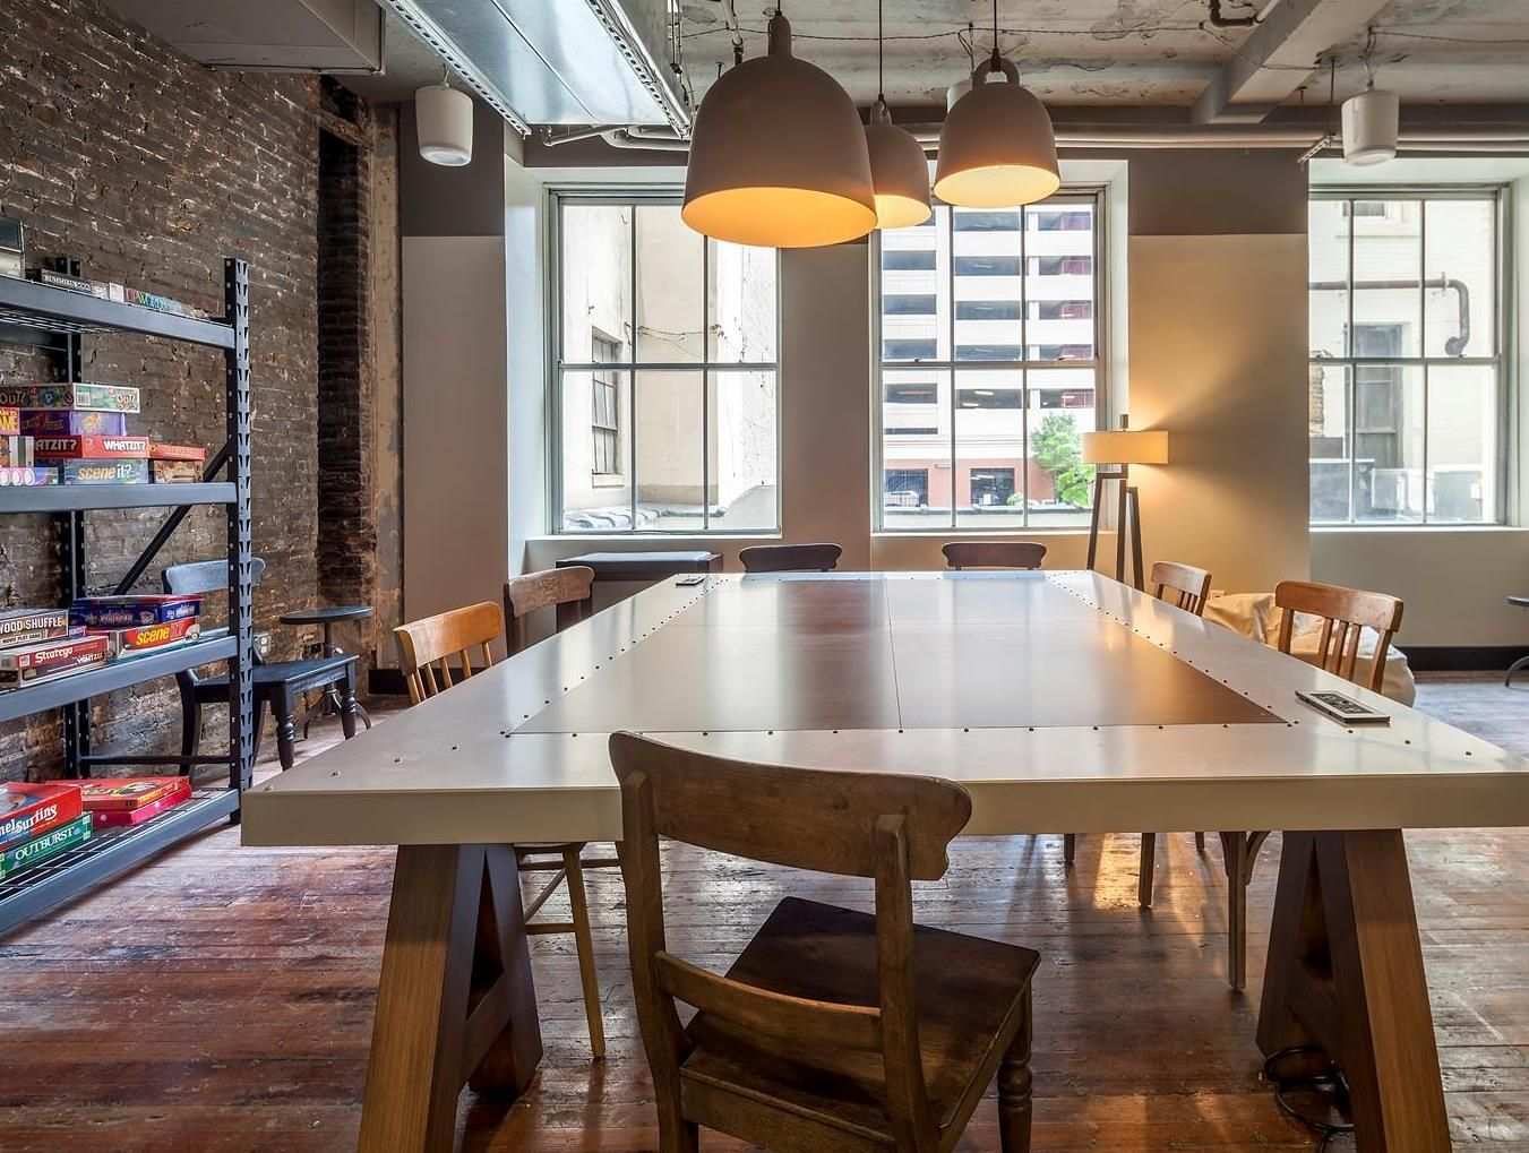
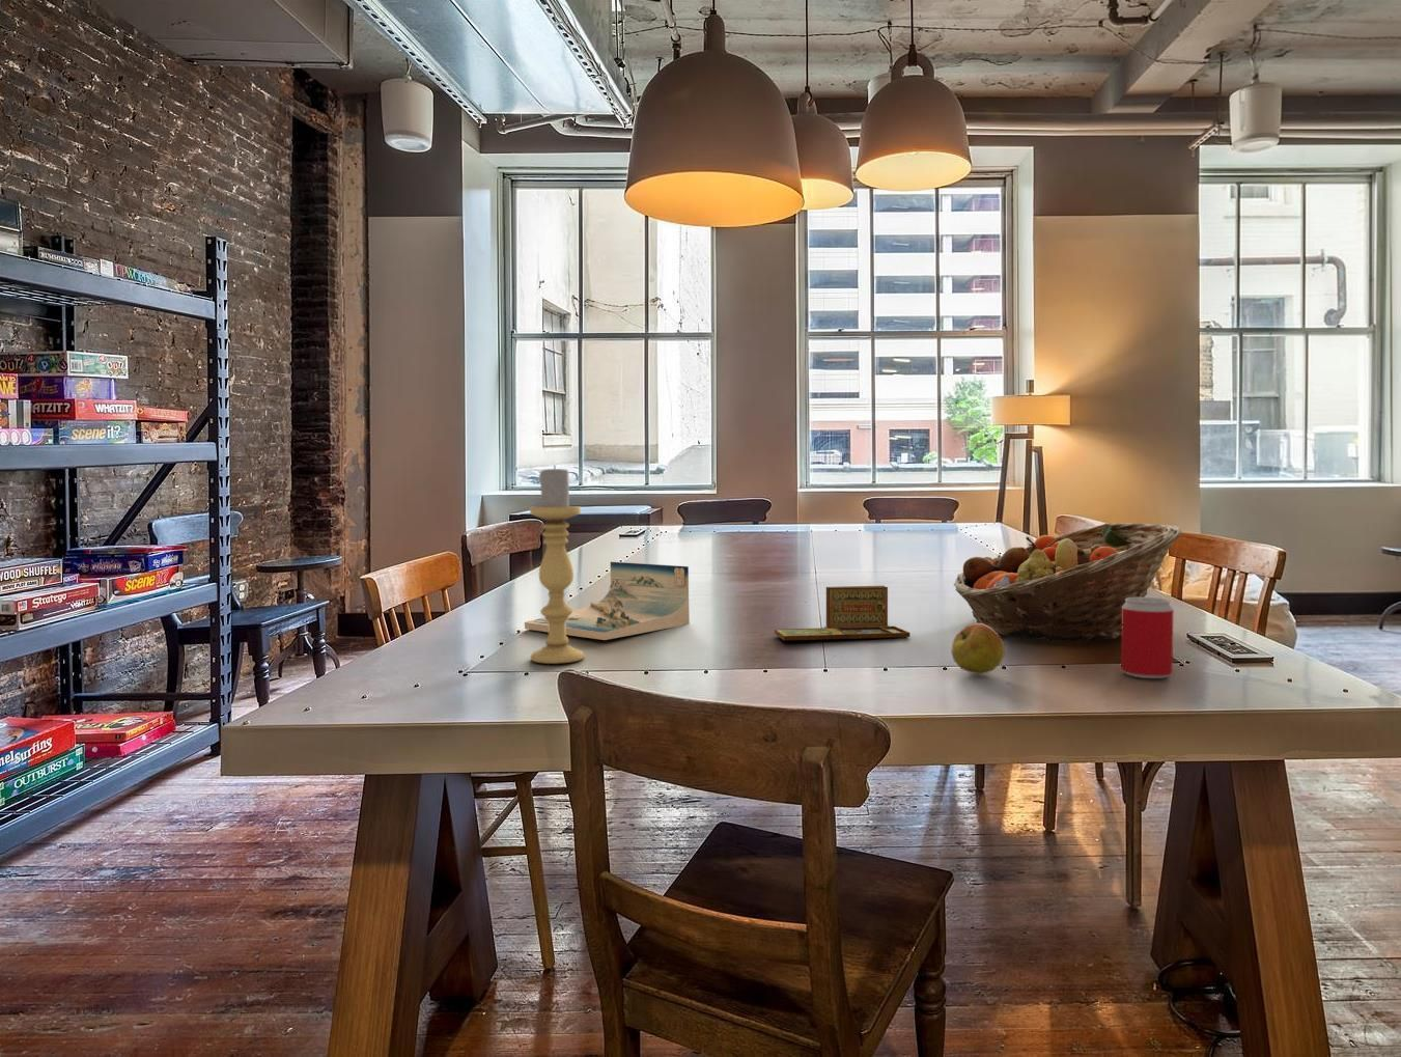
+ candle holder [528,464,585,665]
+ board game [774,585,911,641]
+ beverage can [1120,596,1175,680]
+ fruit basket [953,522,1182,643]
+ book [524,561,691,641]
+ apple [950,623,1006,675]
